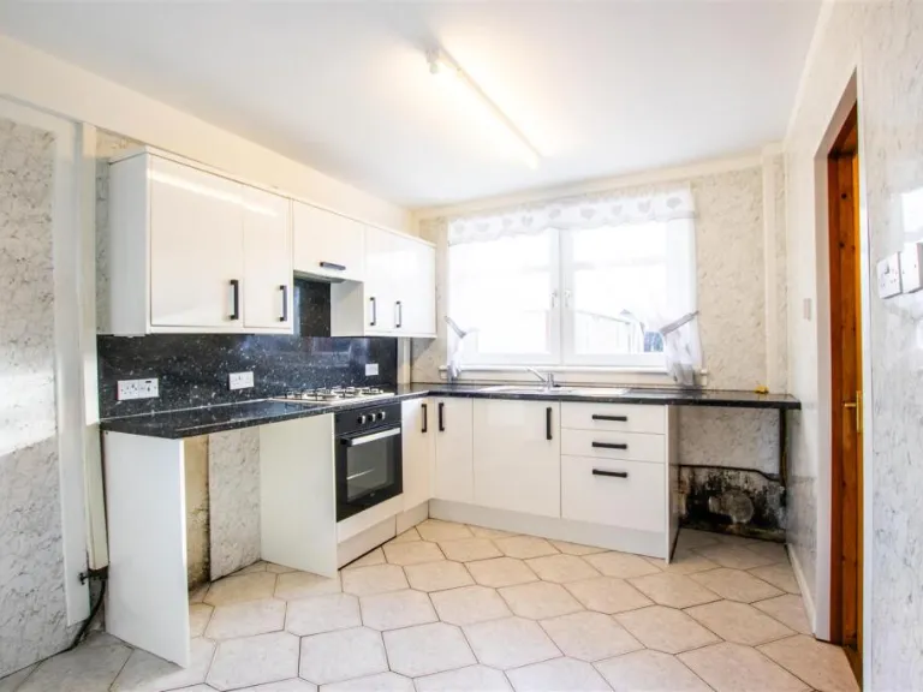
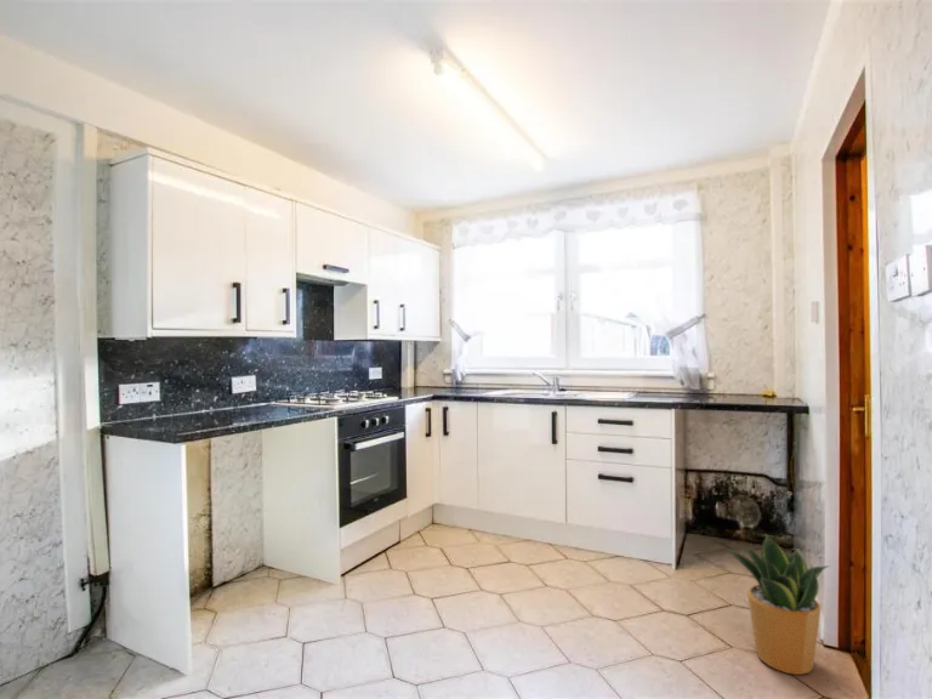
+ potted plant [722,533,831,676]
